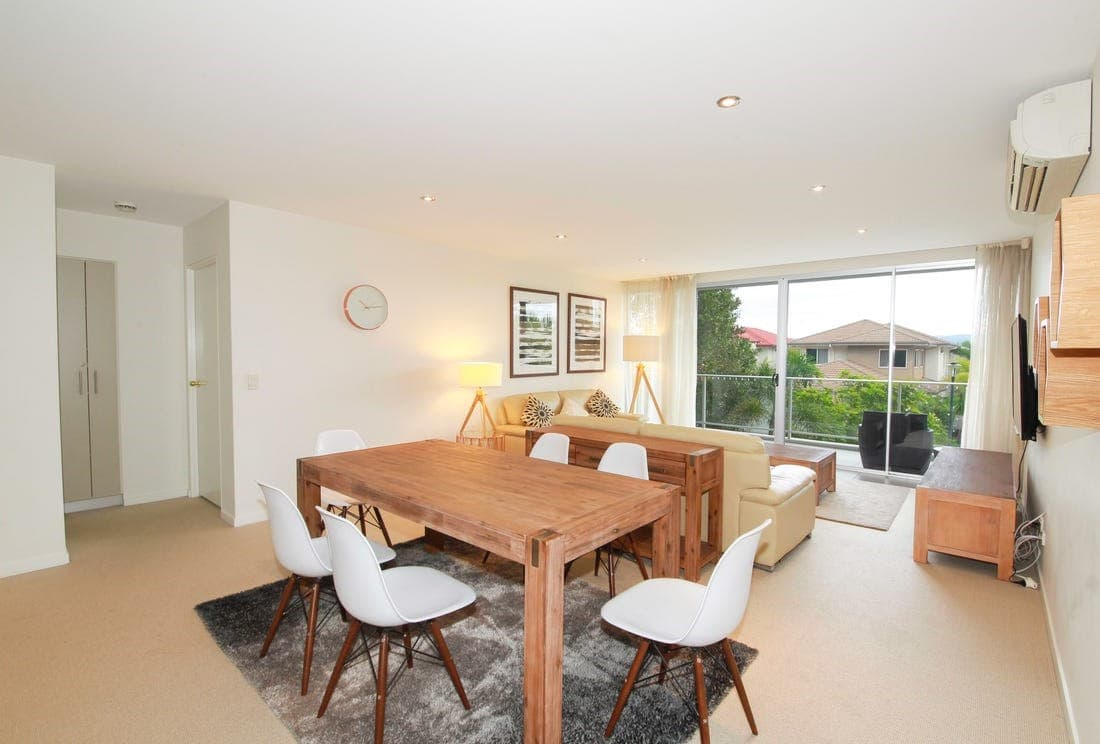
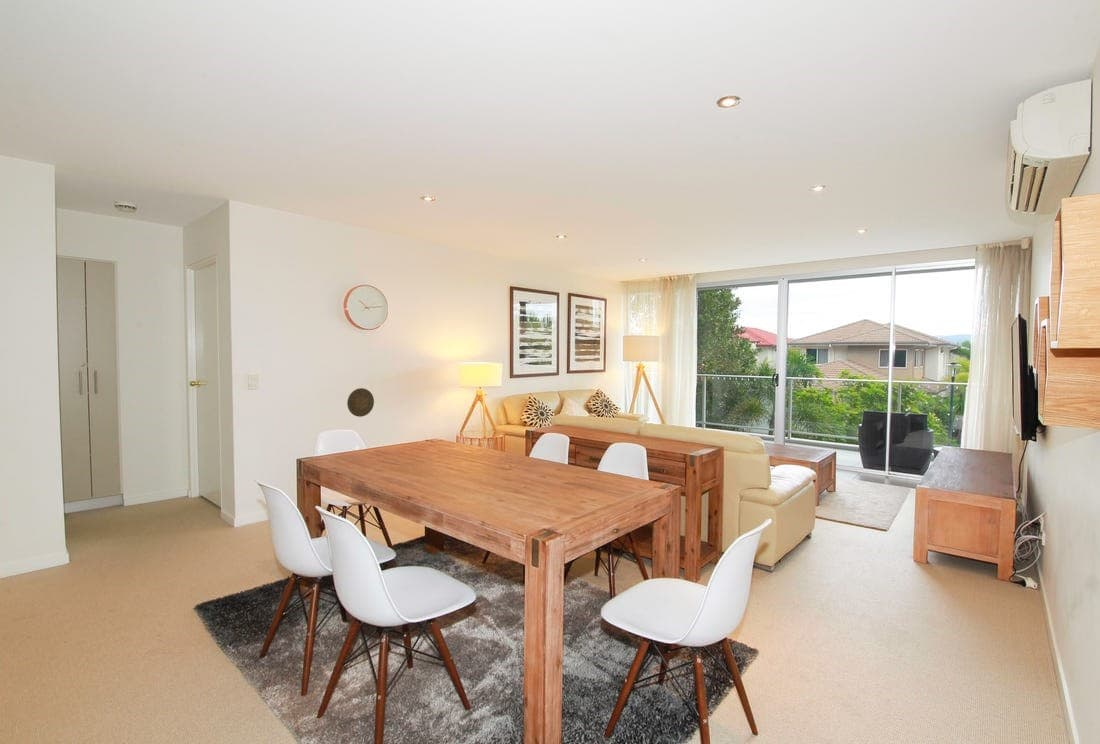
+ decorative plate [346,387,375,418]
